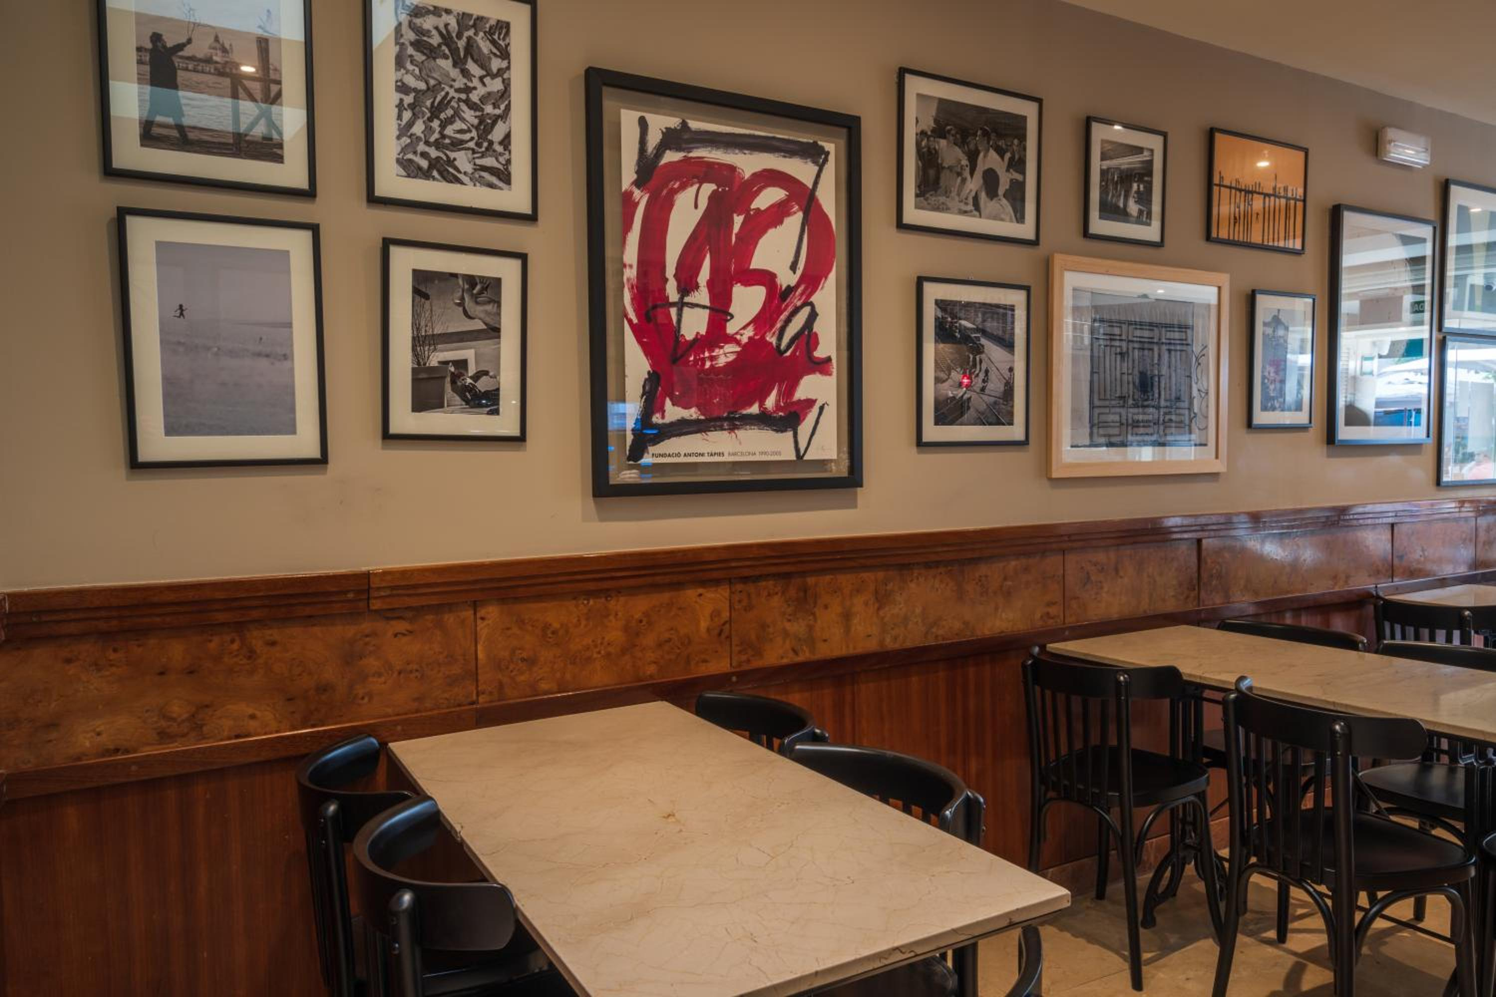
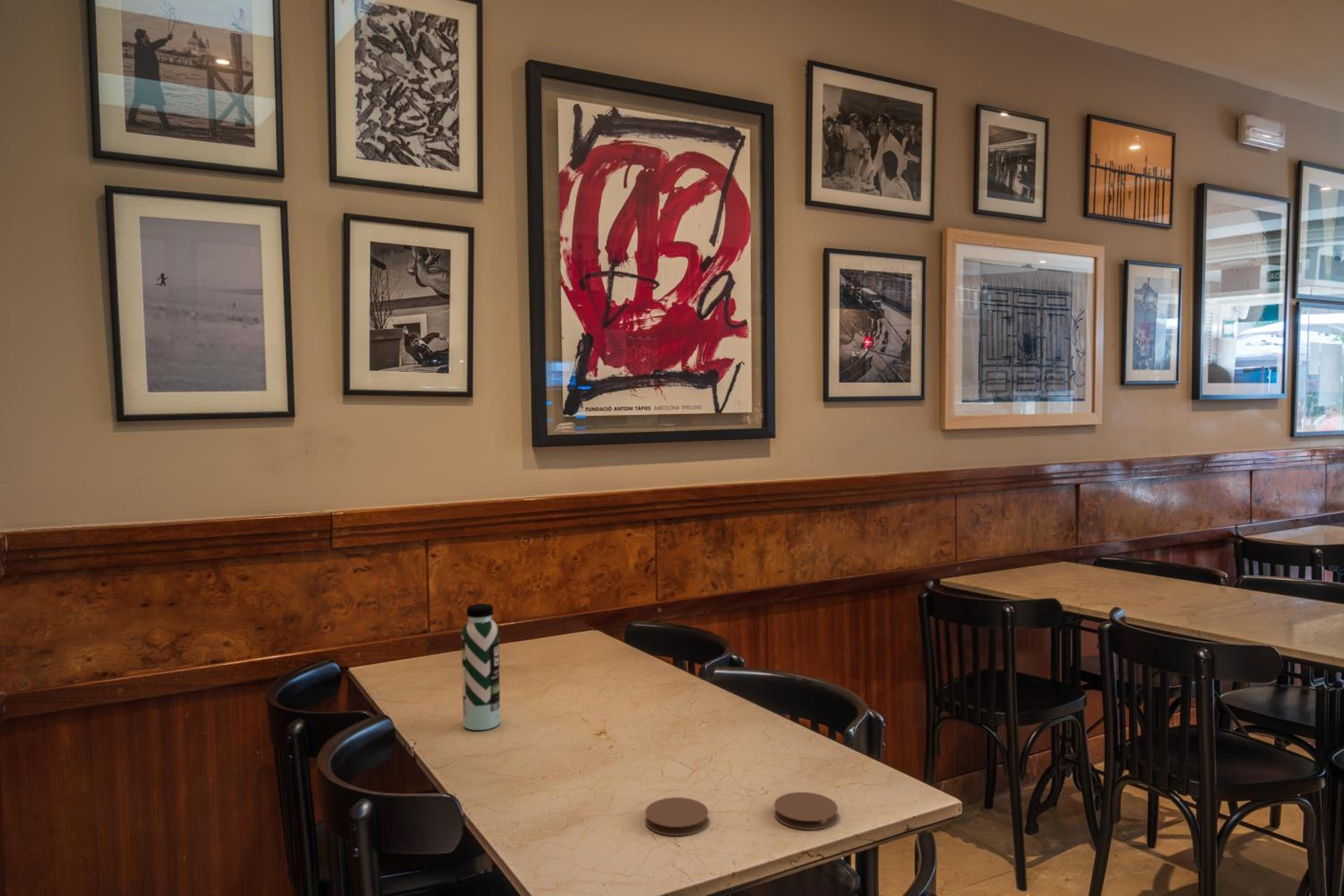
+ water bottle [461,603,500,731]
+ coaster [774,792,838,830]
+ coaster [645,797,709,836]
